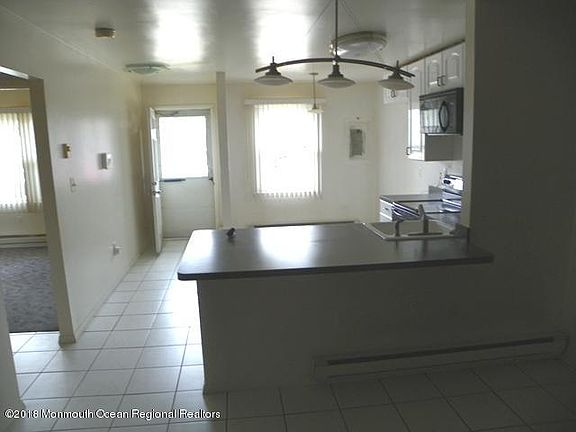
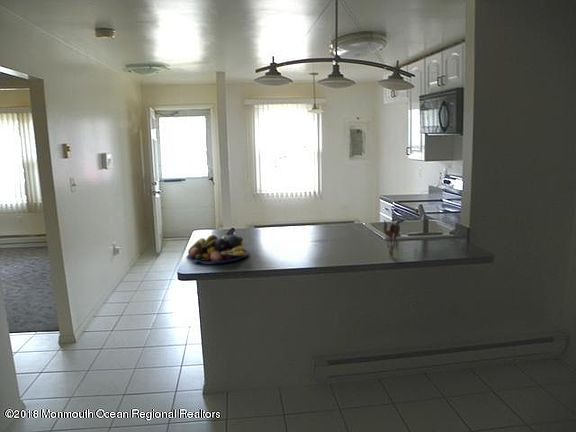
+ fruit bowl [185,234,250,264]
+ utensil holder [382,219,401,259]
